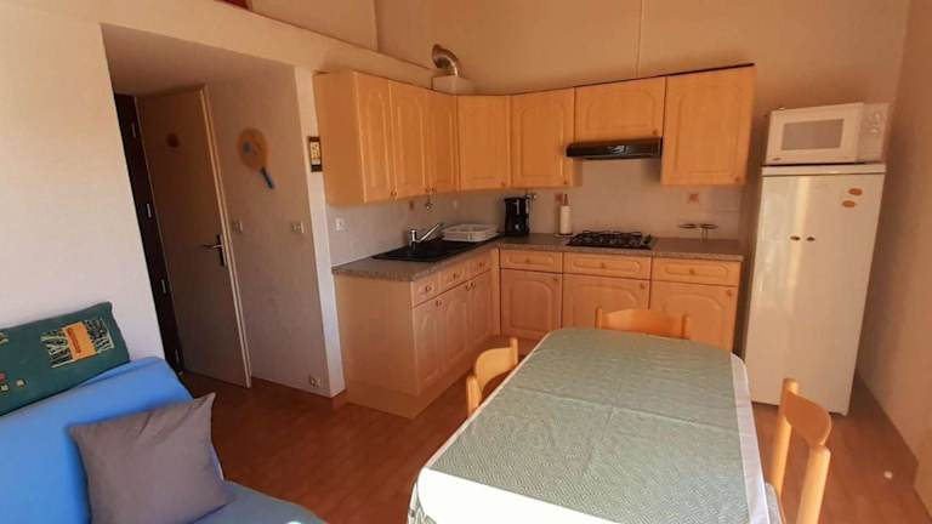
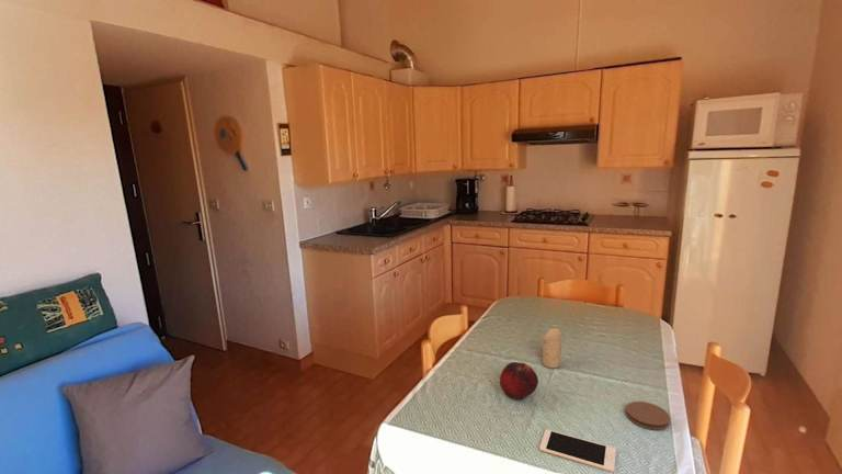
+ coaster [625,400,671,431]
+ candle [541,328,564,370]
+ cell phone [538,428,617,473]
+ fruit [499,361,539,400]
